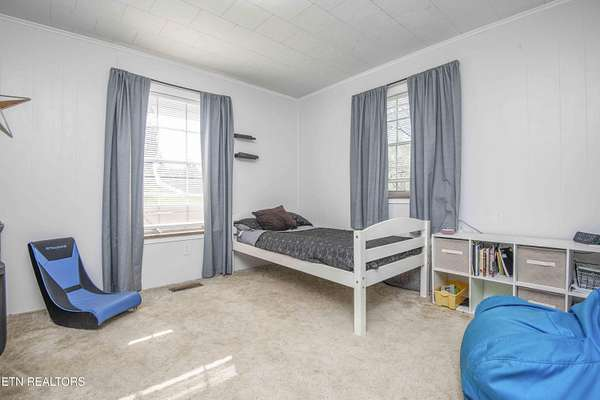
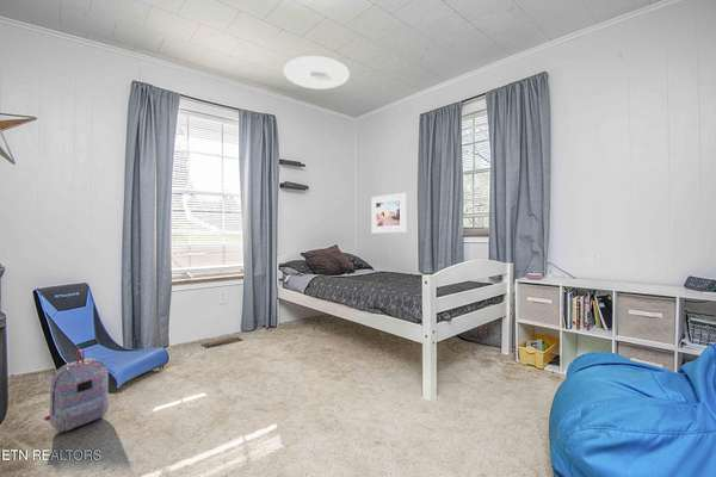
+ backpack [43,348,110,434]
+ ceiling light [283,55,351,89]
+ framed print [370,192,407,234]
